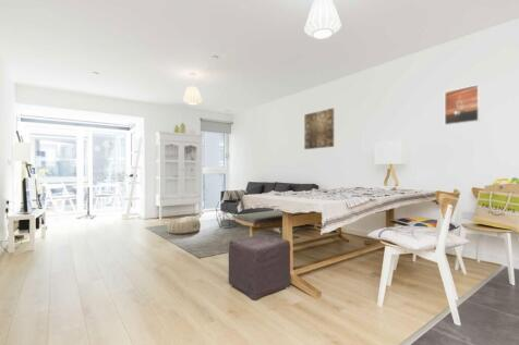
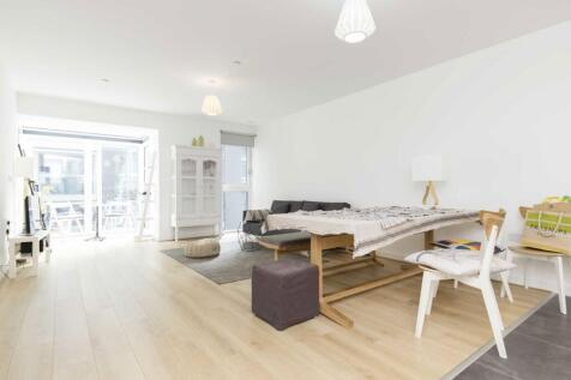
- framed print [444,84,481,126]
- wall art [303,108,335,150]
